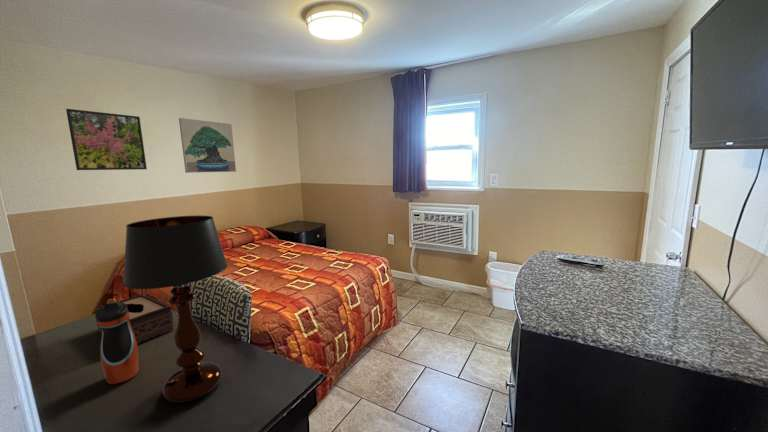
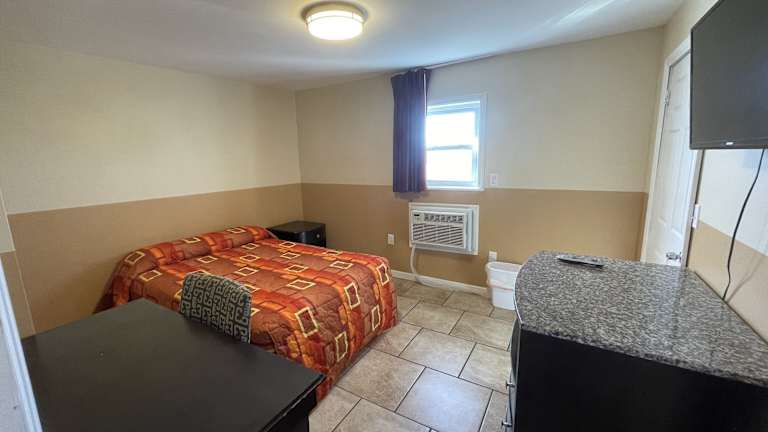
- water bottle [94,298,139,385]
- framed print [65,108,148,171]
- tissue box [94,293,175,345]
- table lamp [122,214,229,403]
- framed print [178,117,237,174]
